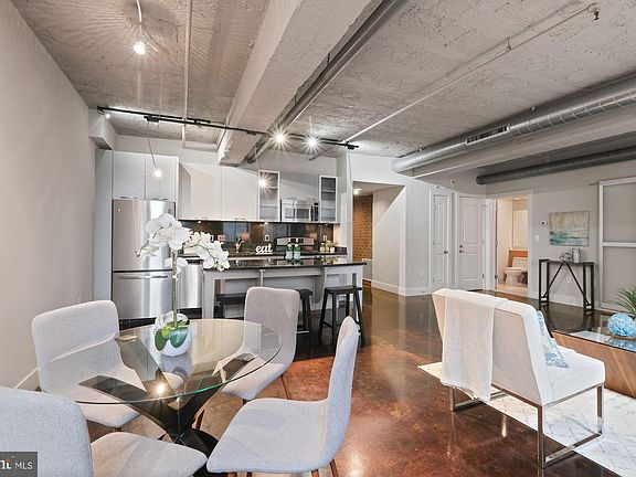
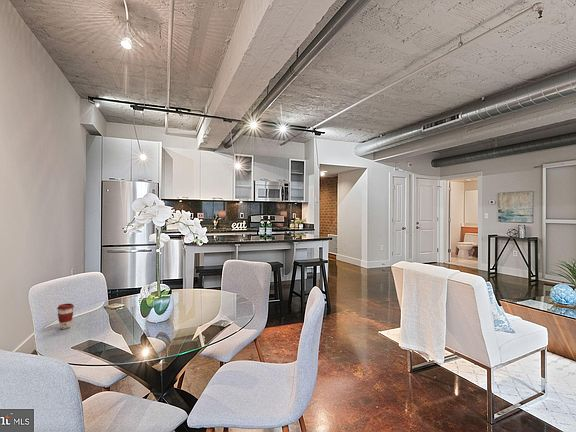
+ coffee cup [56,302,75,330]
